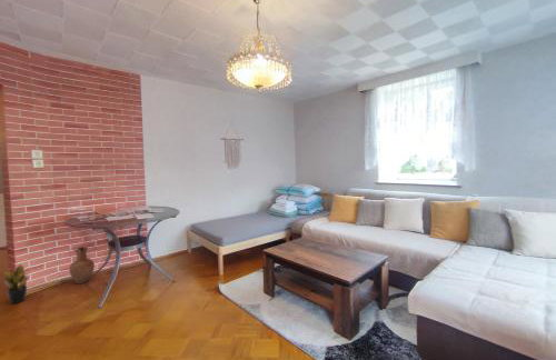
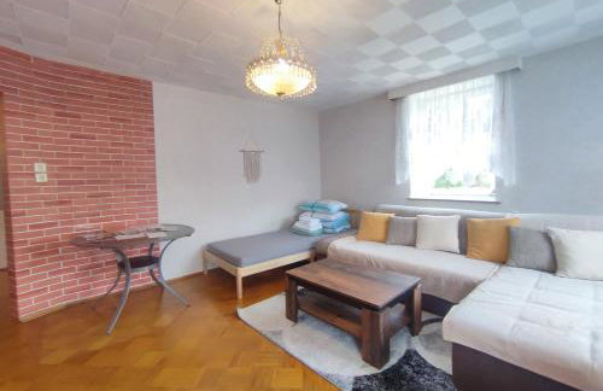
- potted plant [2,262,31,304]
- vase [68,246,96,284]
